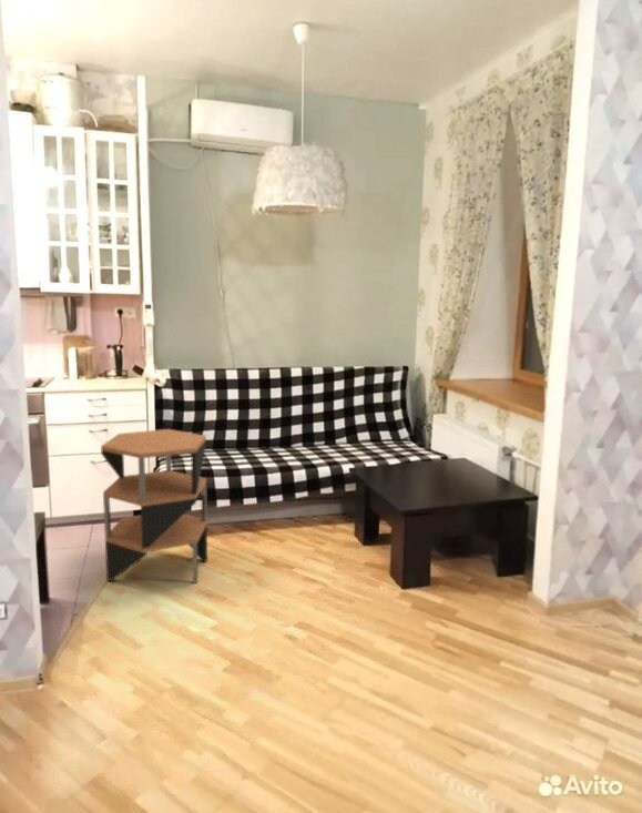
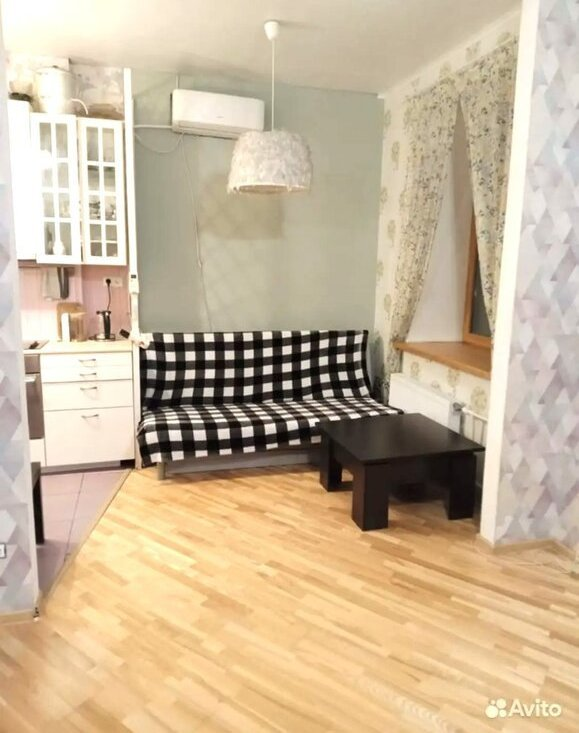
- side table [100,428,208,585]
